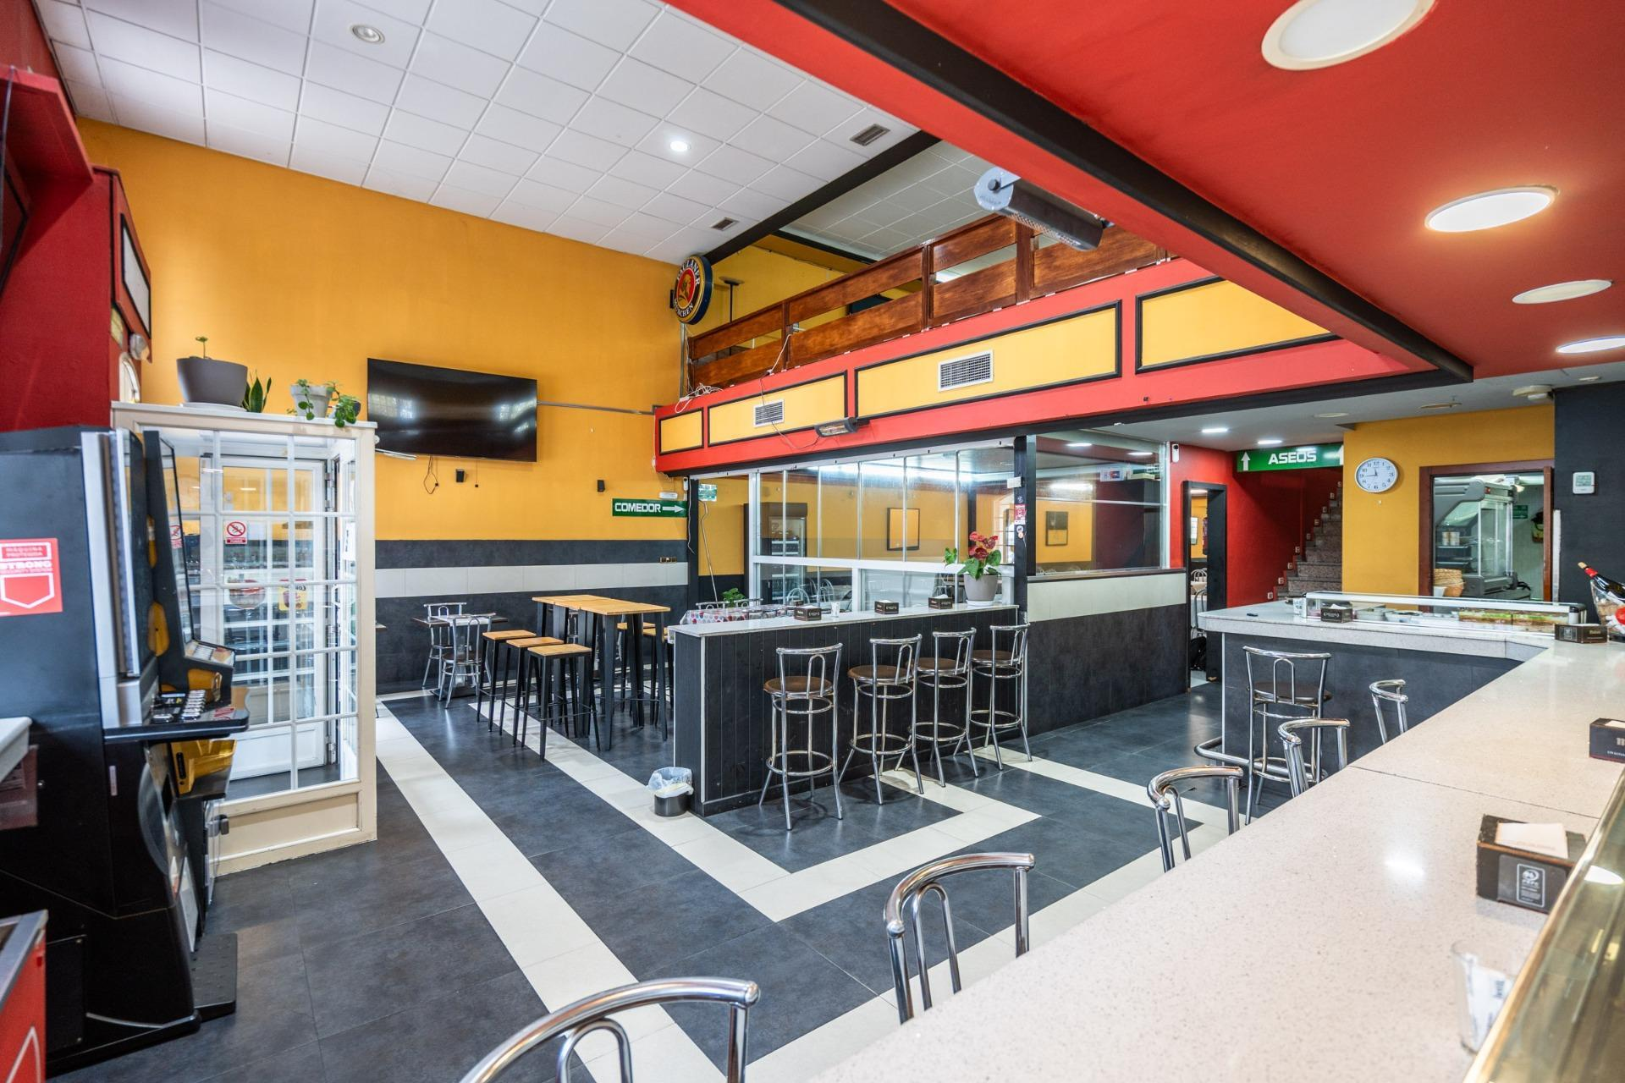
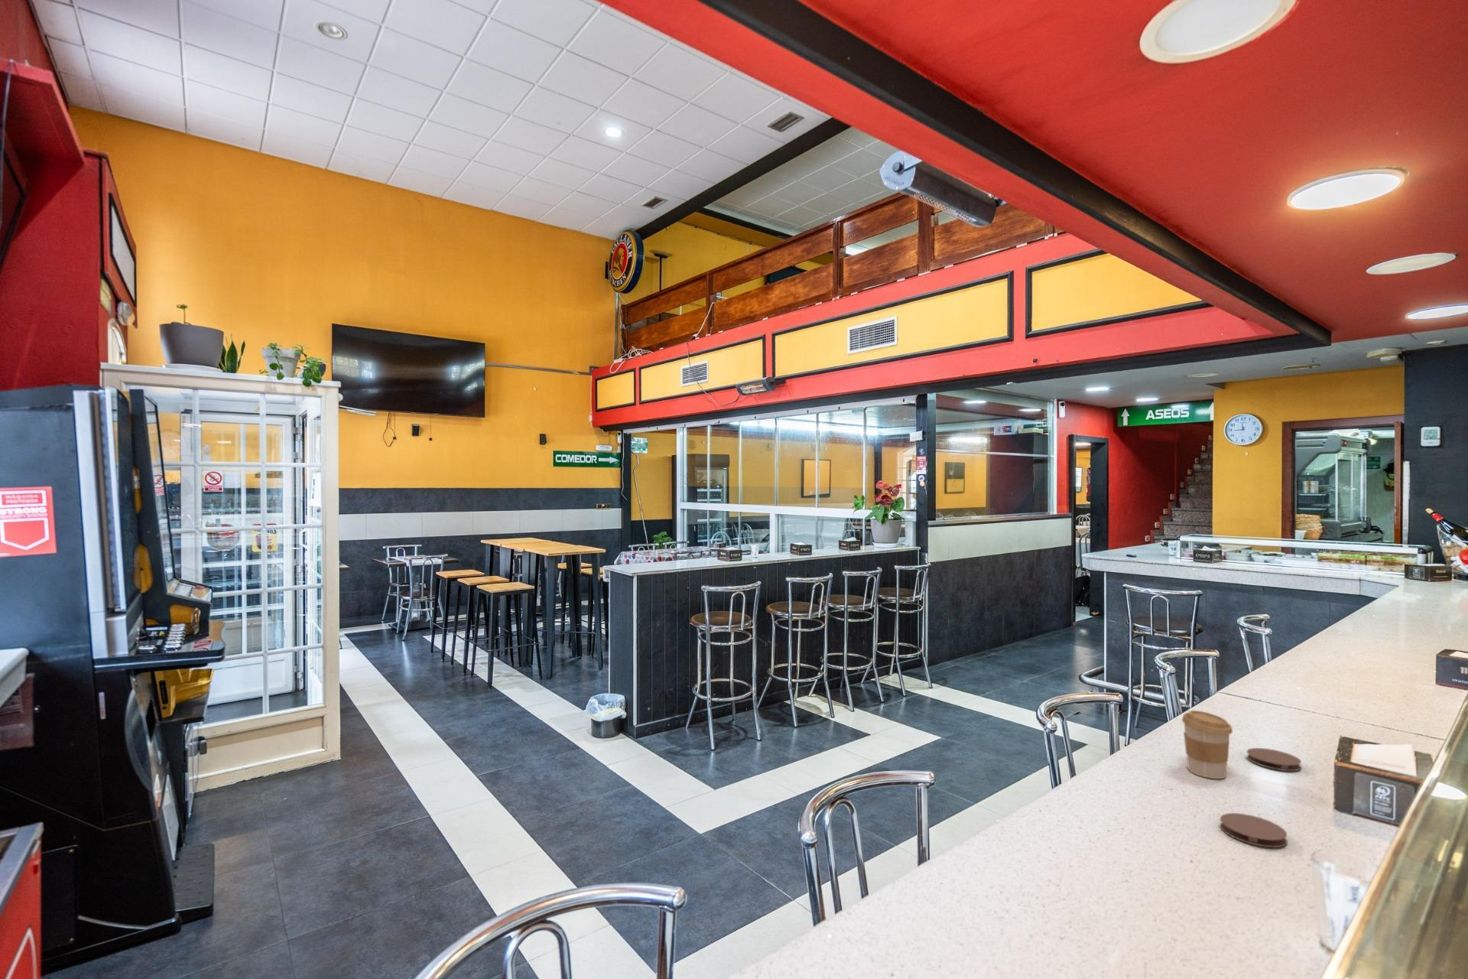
+ coffee cup [1182,710,1233,779]
+ coaster [1220,812,1288,848]
+ coaster [1246,747,1302,771]
